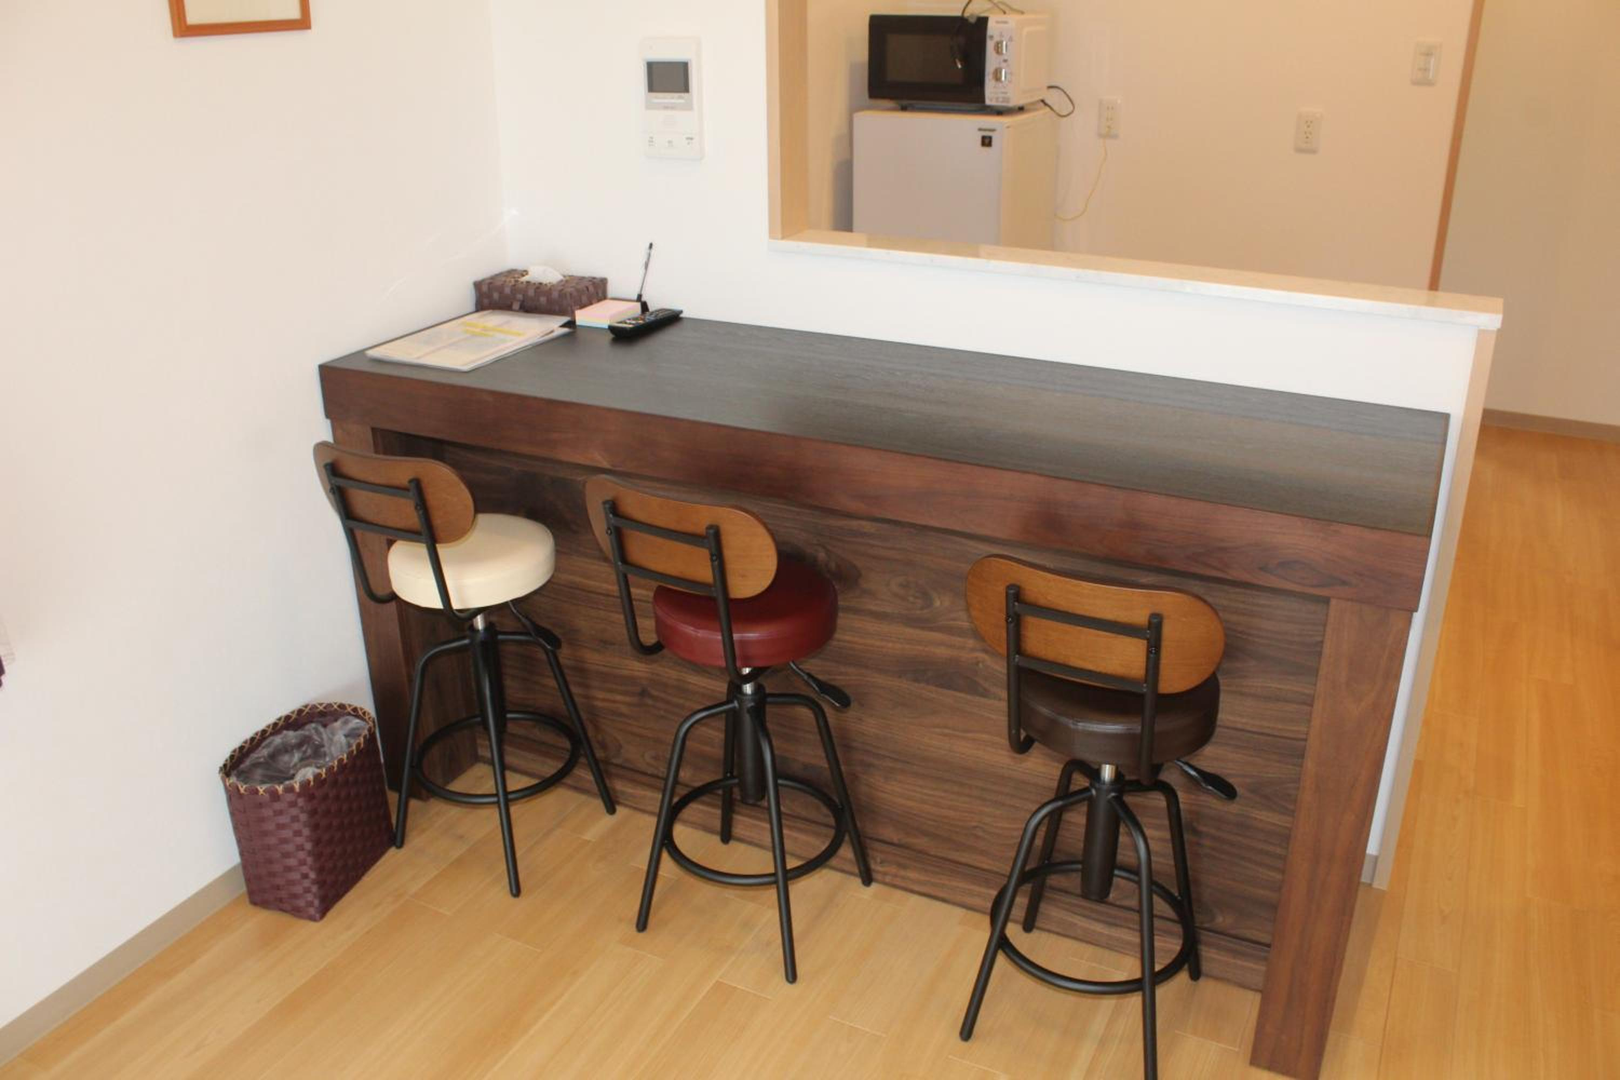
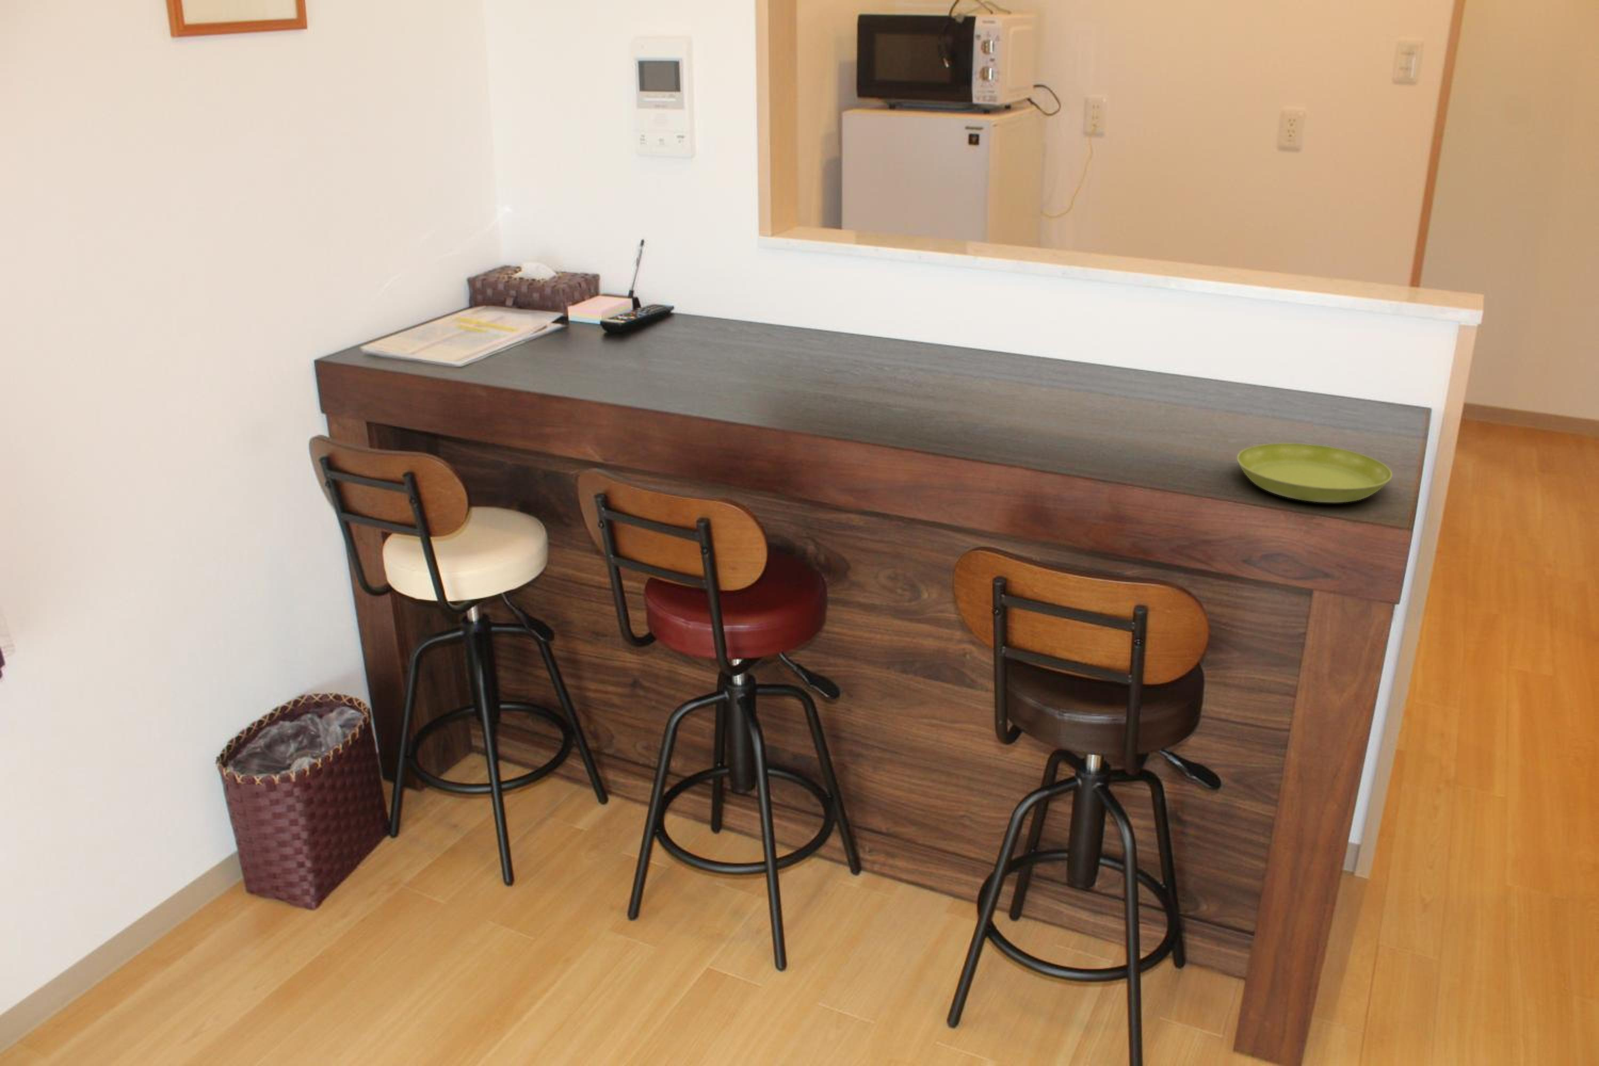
+ saucer [1236,443,1393,503]
